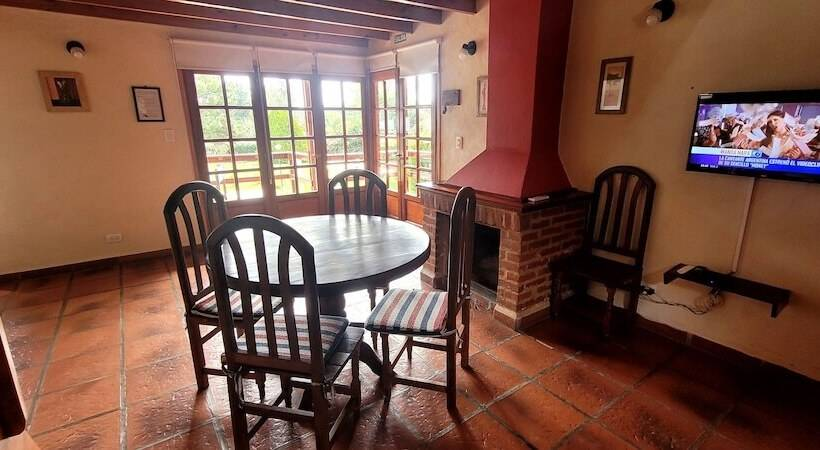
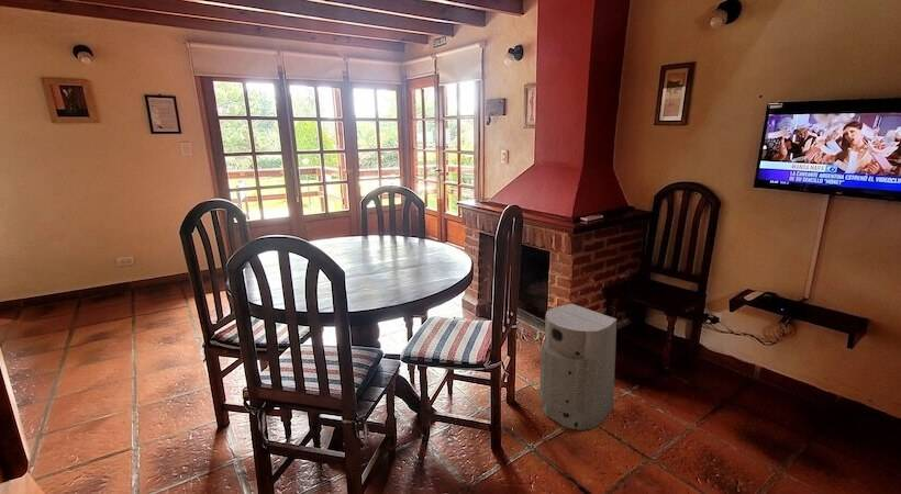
+ fan [538,303,618,431]
